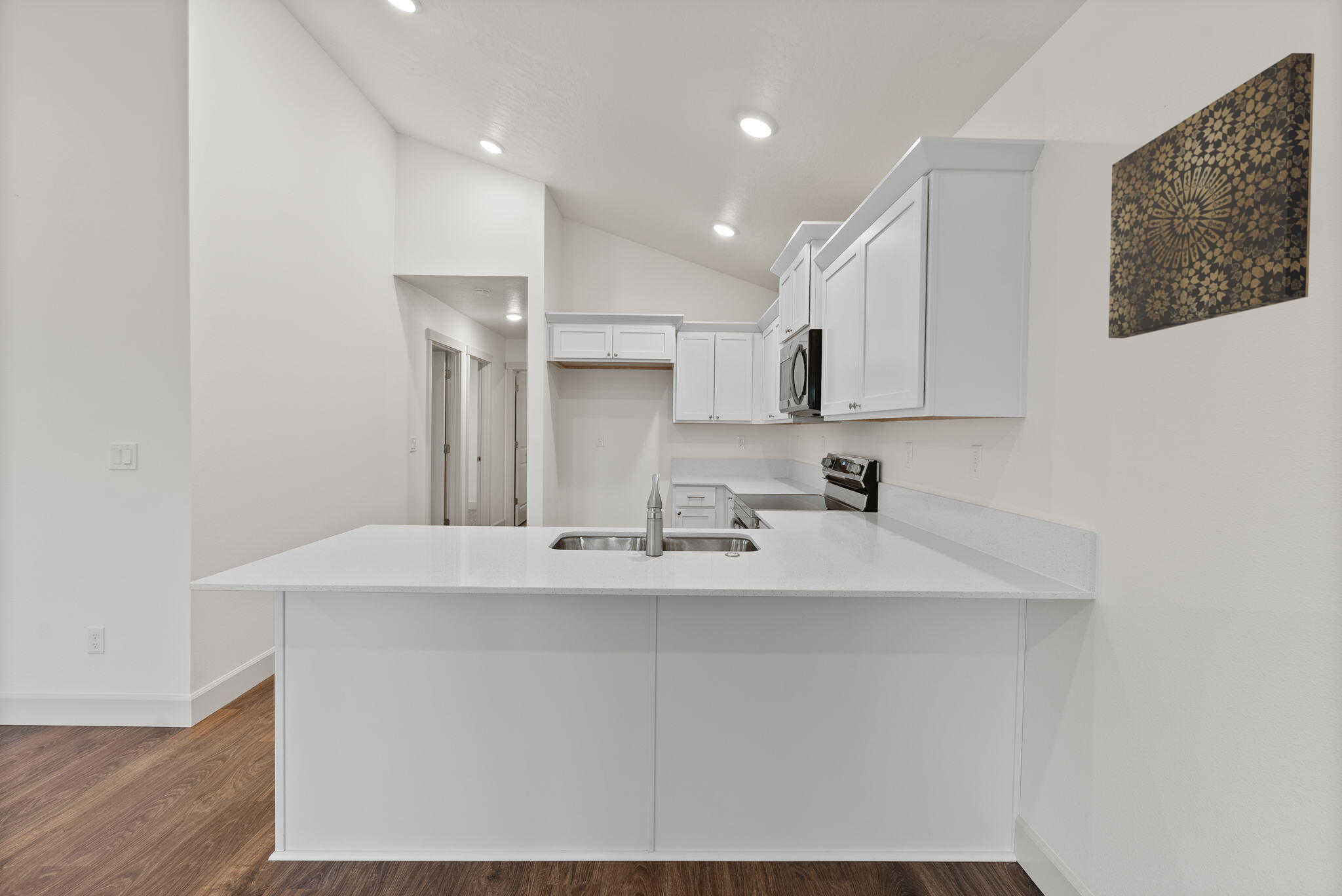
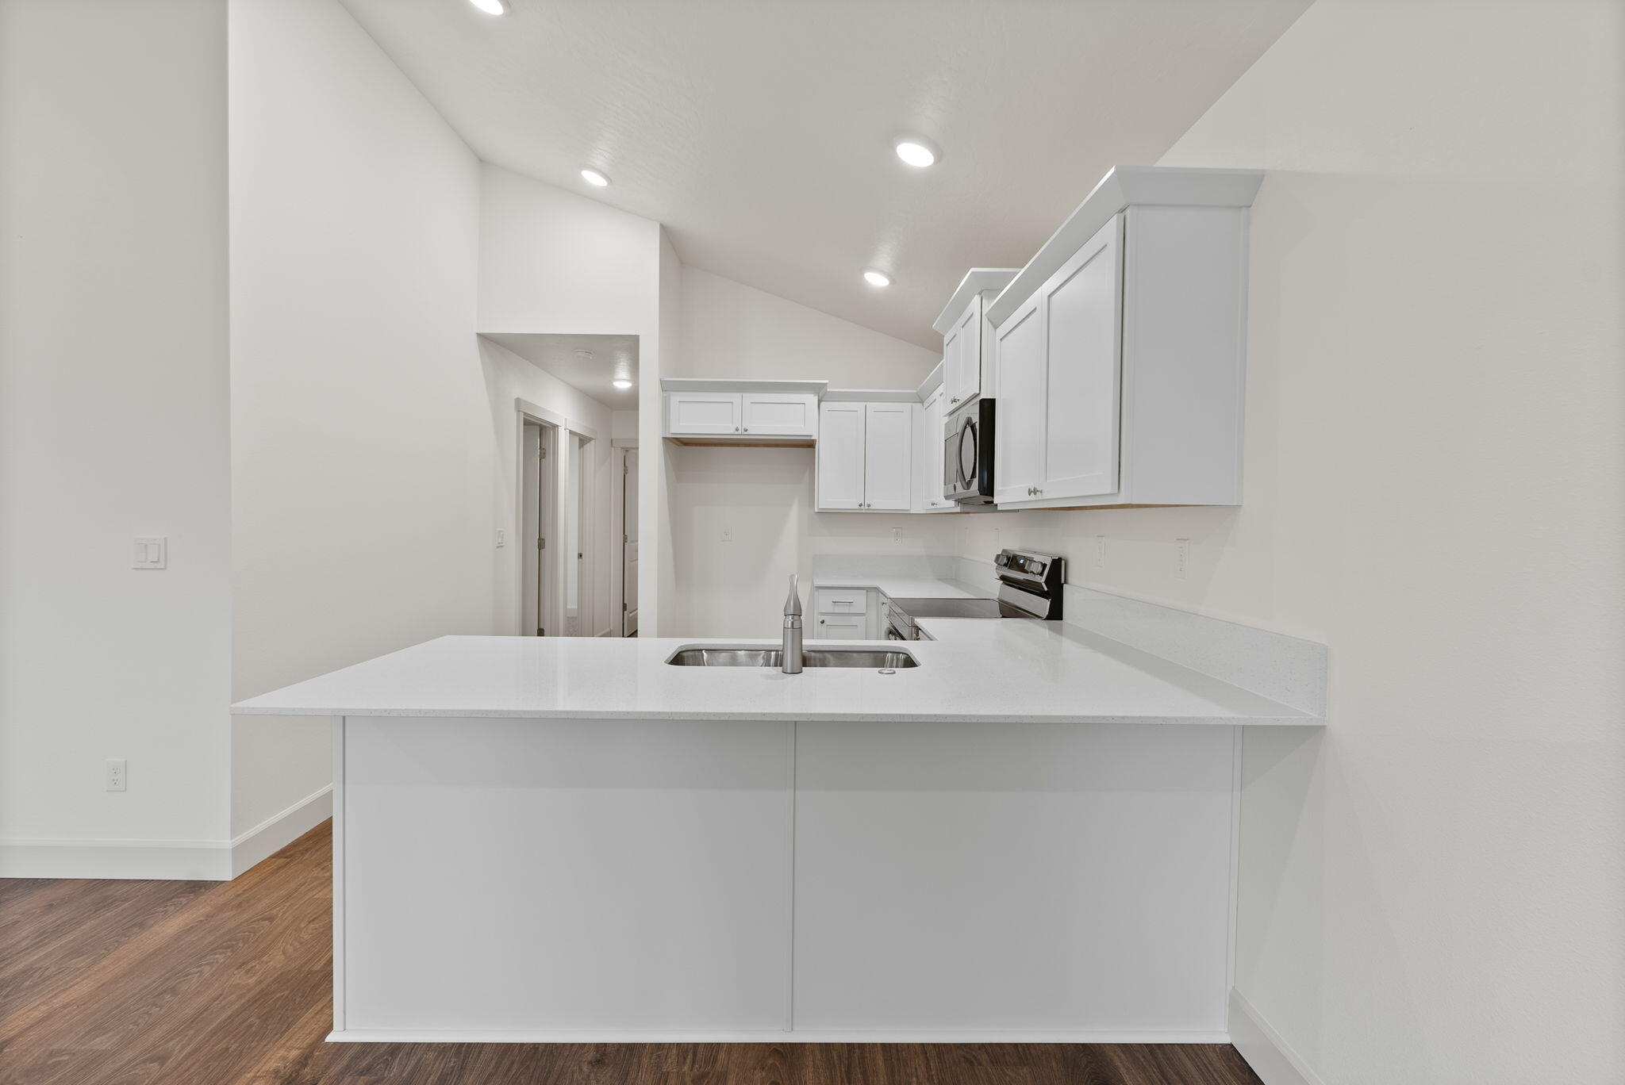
- wall art [1108,52,1315,339]
